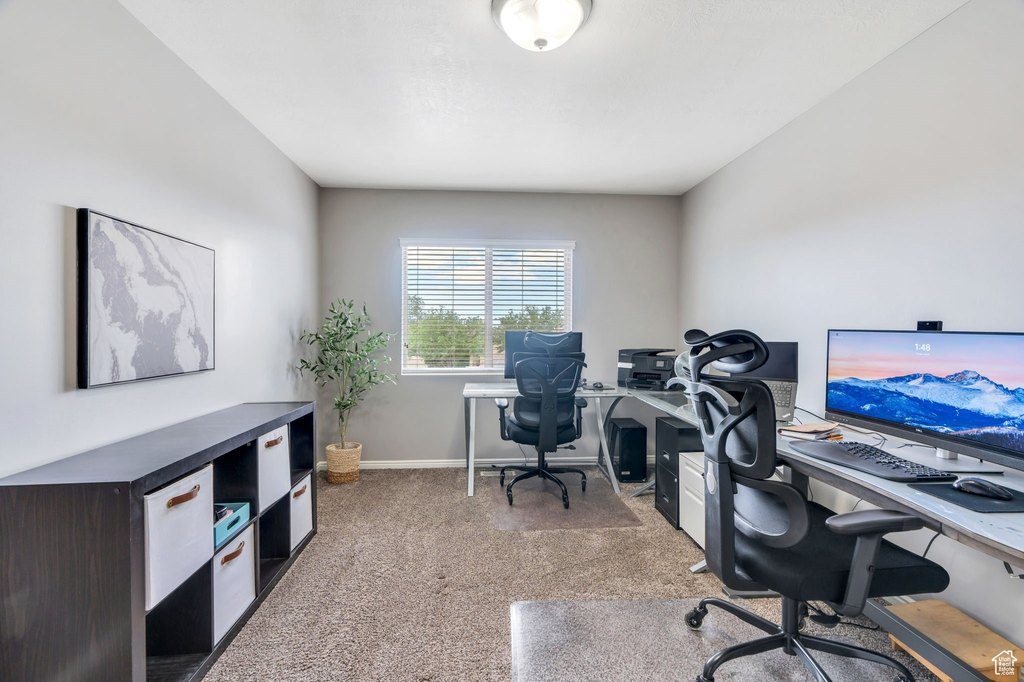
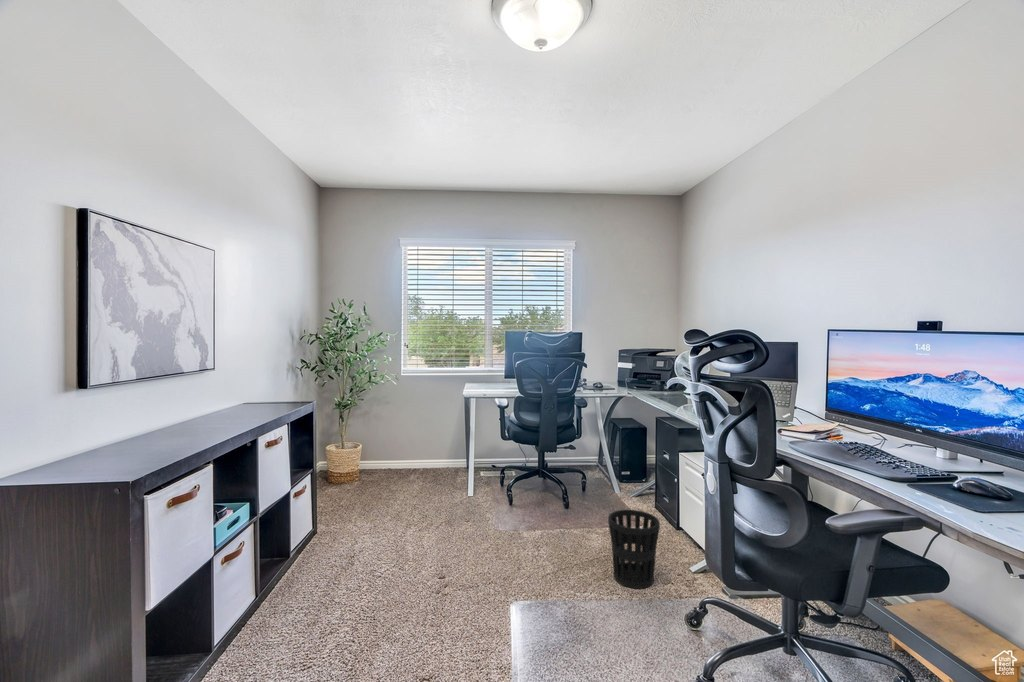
+ wastebasket [607,509,661,590]
